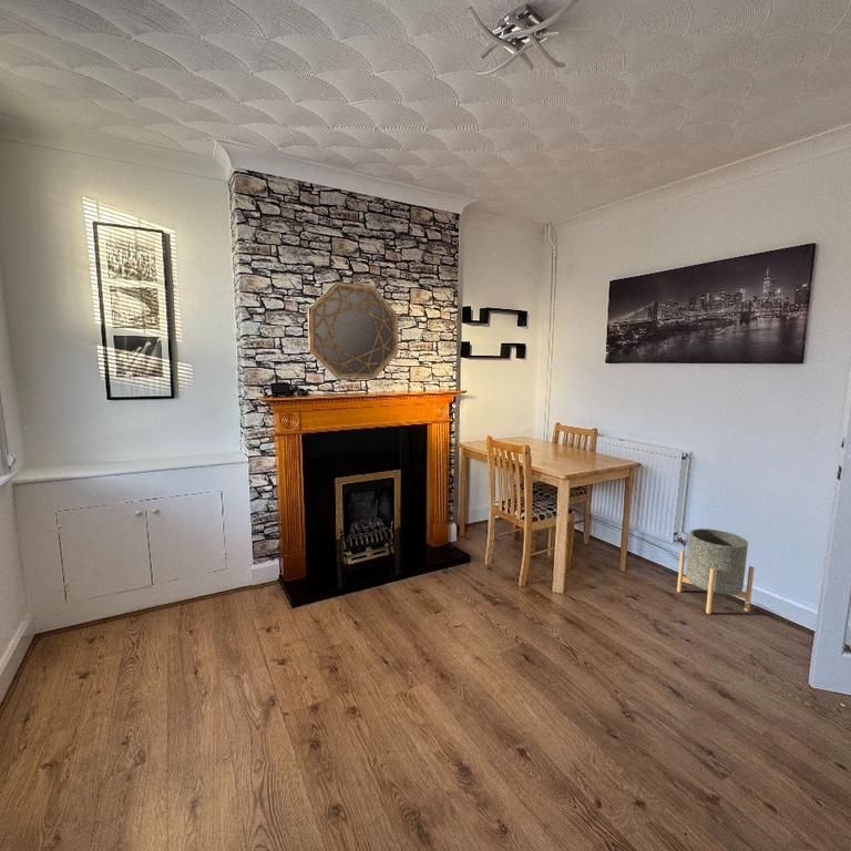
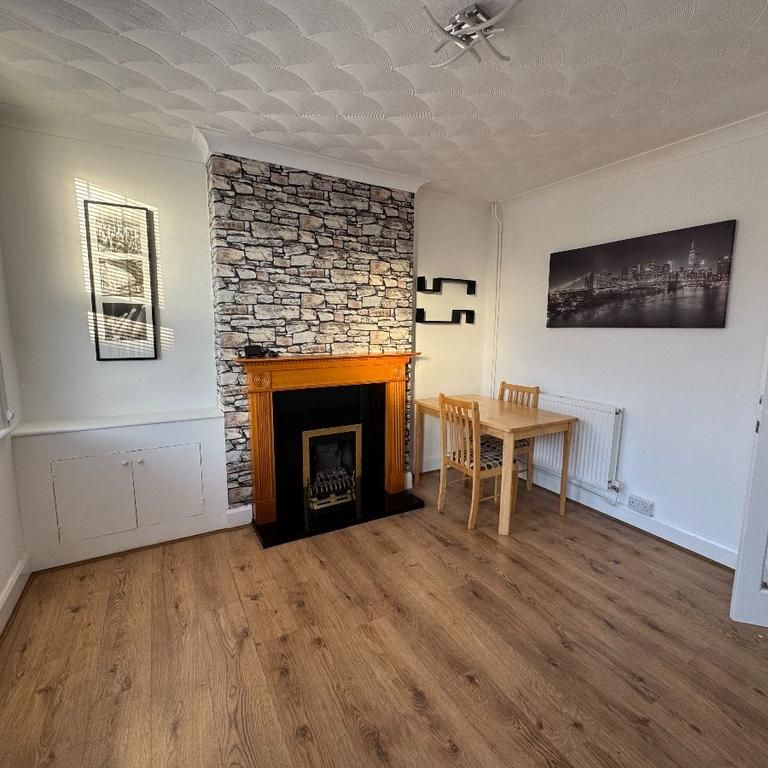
- home mirror [307,280,399,380]
- planter [676,527,756,615]
